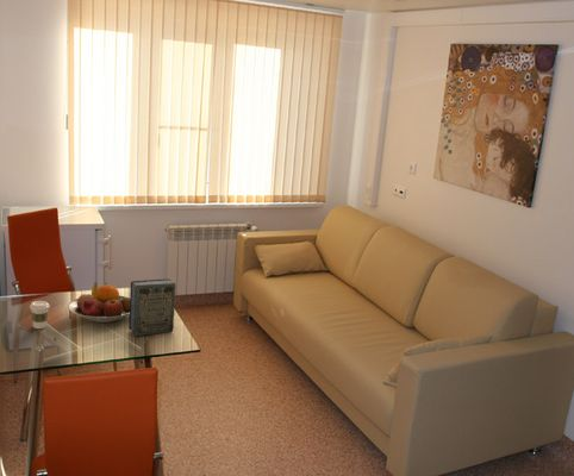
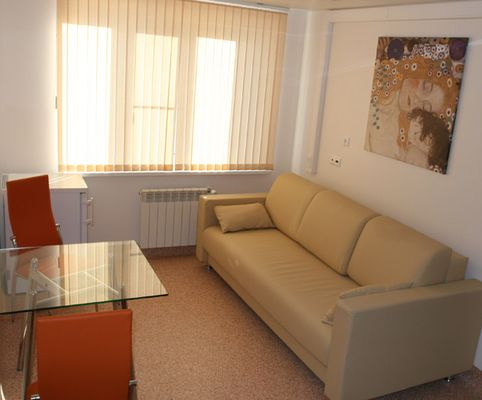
- book [129,277,176,337]
- coffee cup [29,300,51,330]
- fruit bowl [67,281,130,324]
